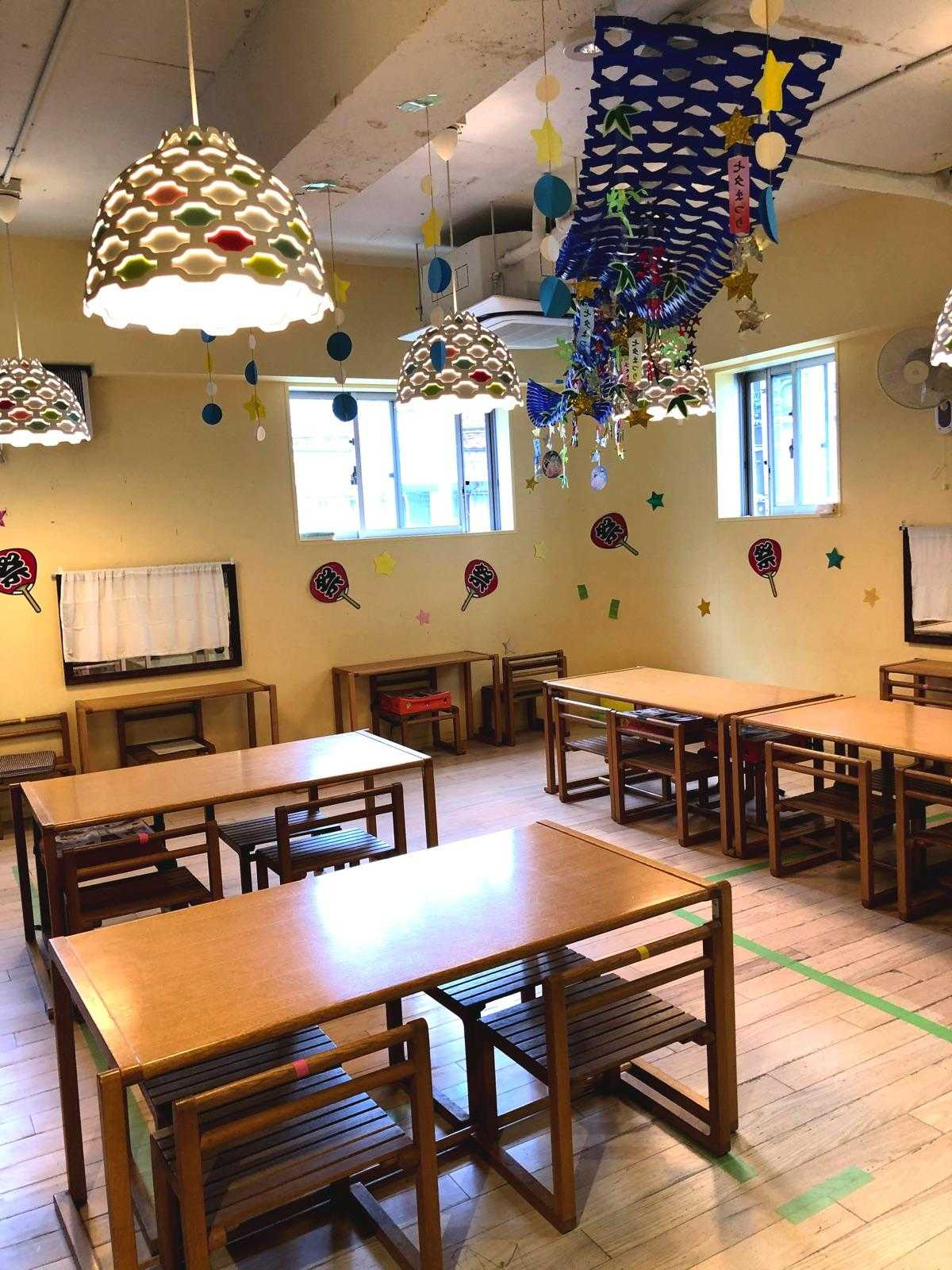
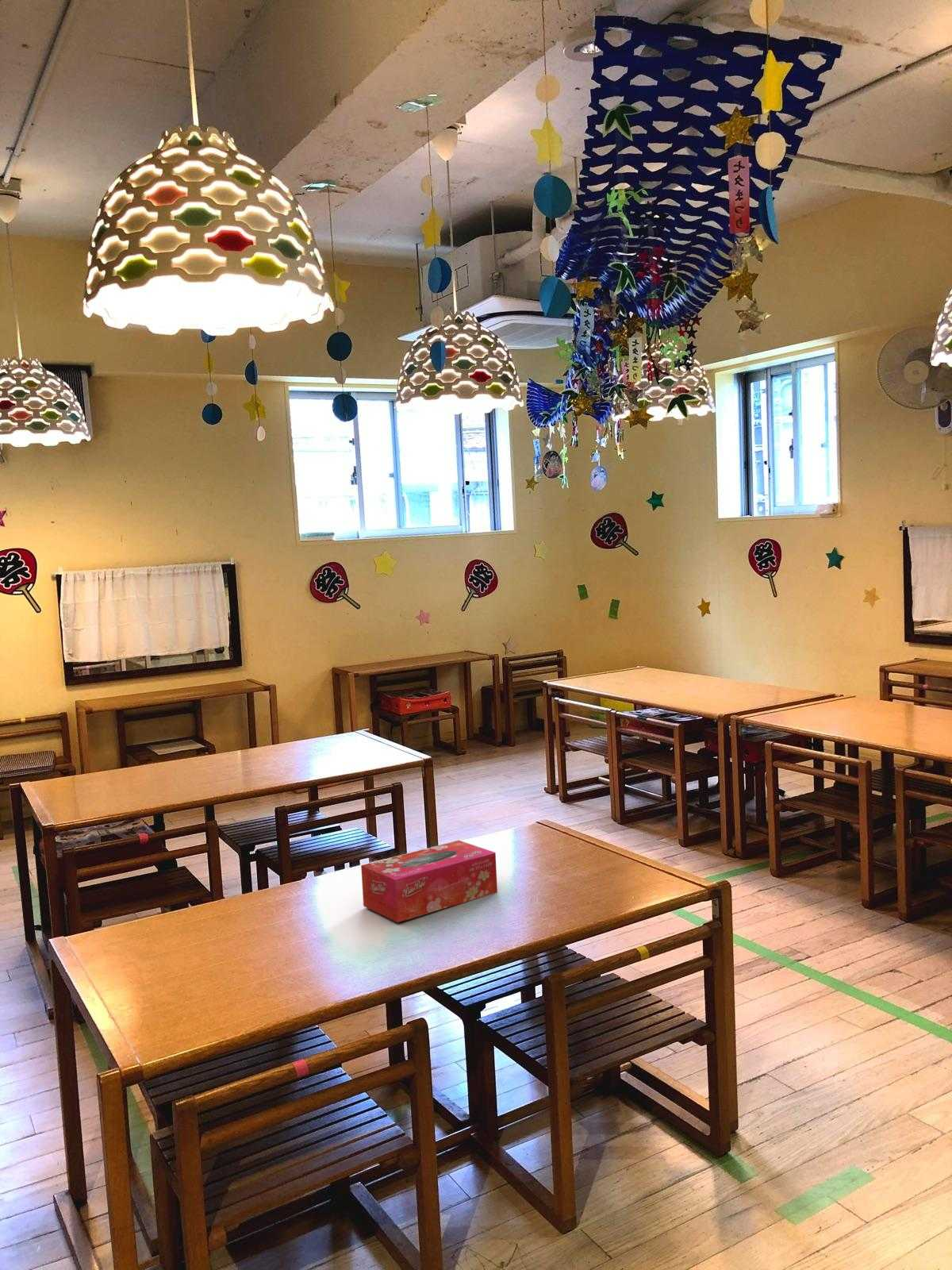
+ tissue box [360,840,498,923]
